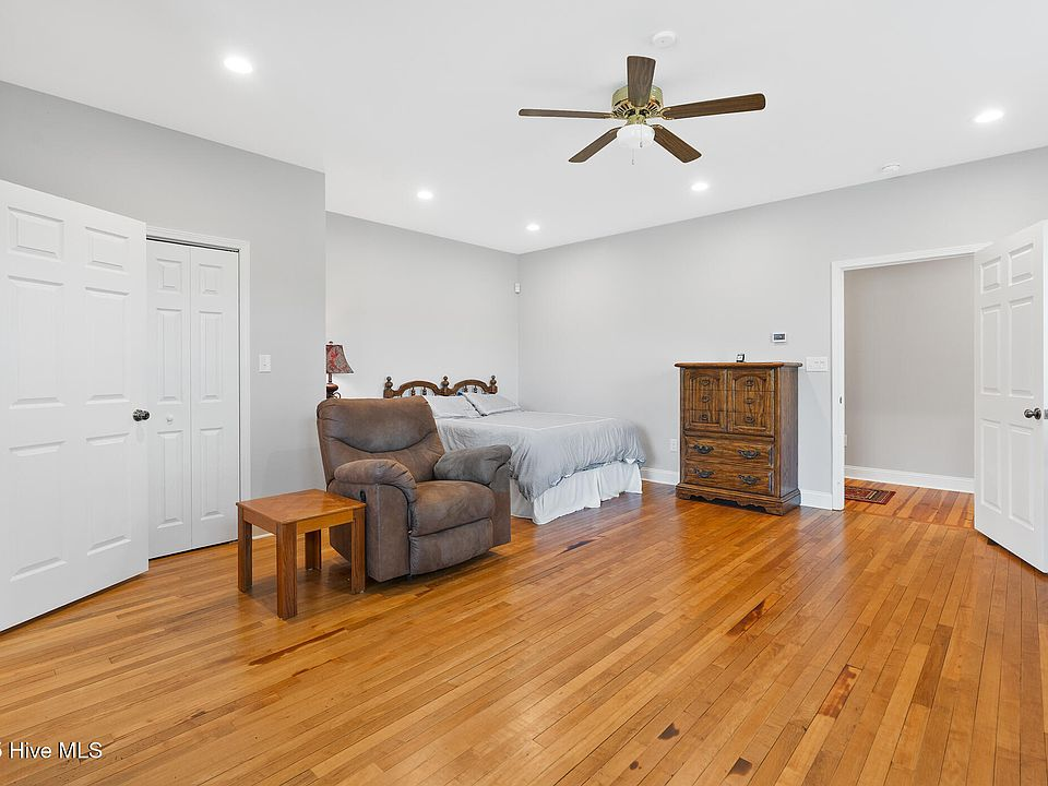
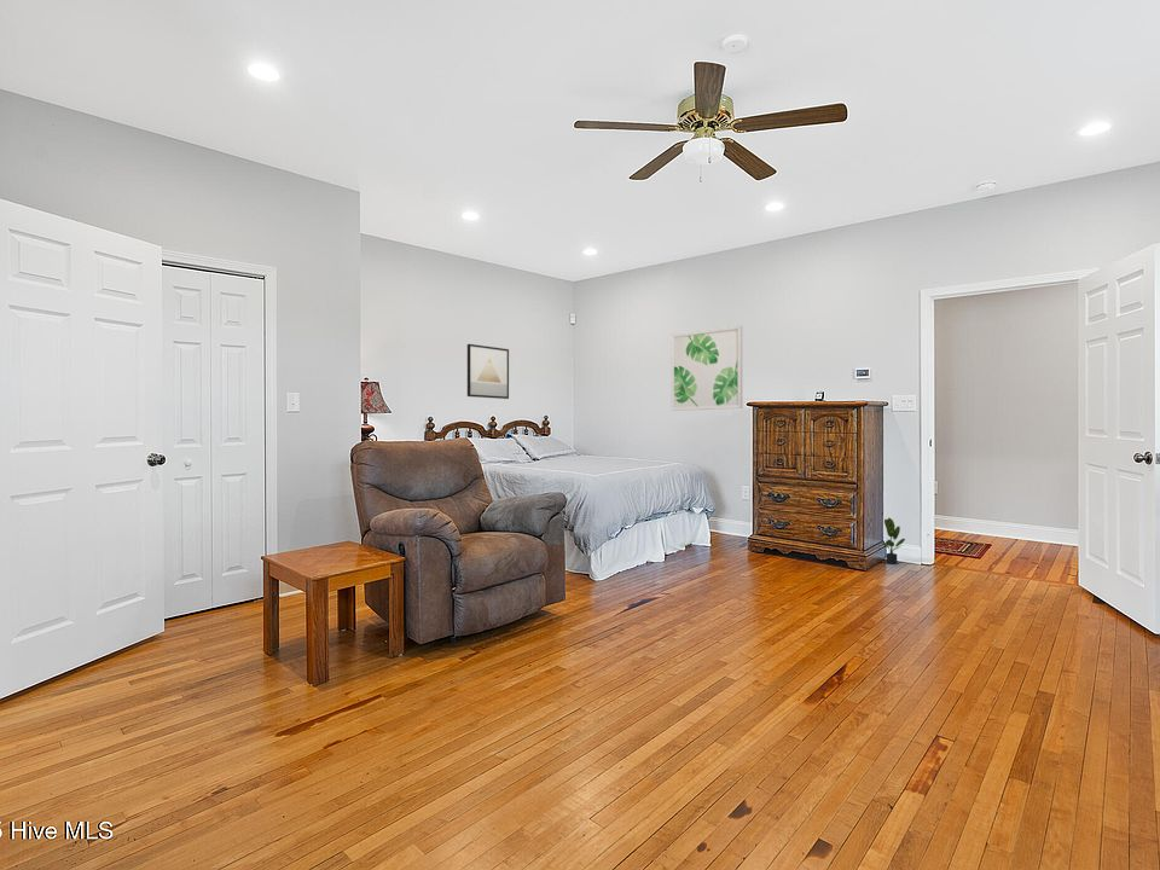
+ potted plant [880,517,906,566]
+ wall art [669,324,743,412]
+ wall art [466,343,510,400]
